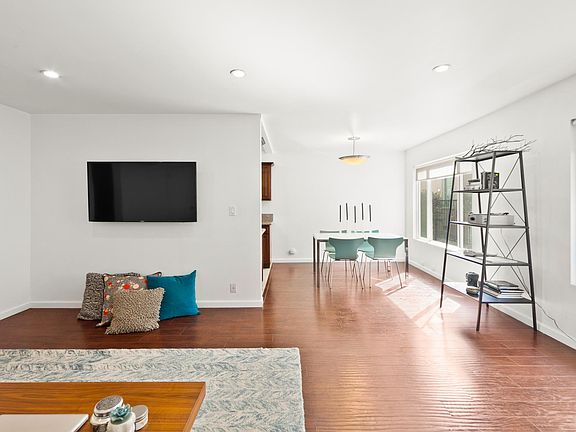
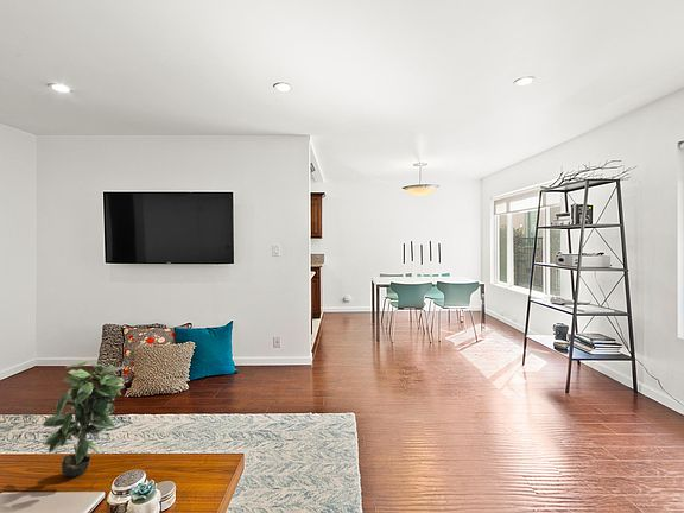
+ potted plant [42,359,127,477]
